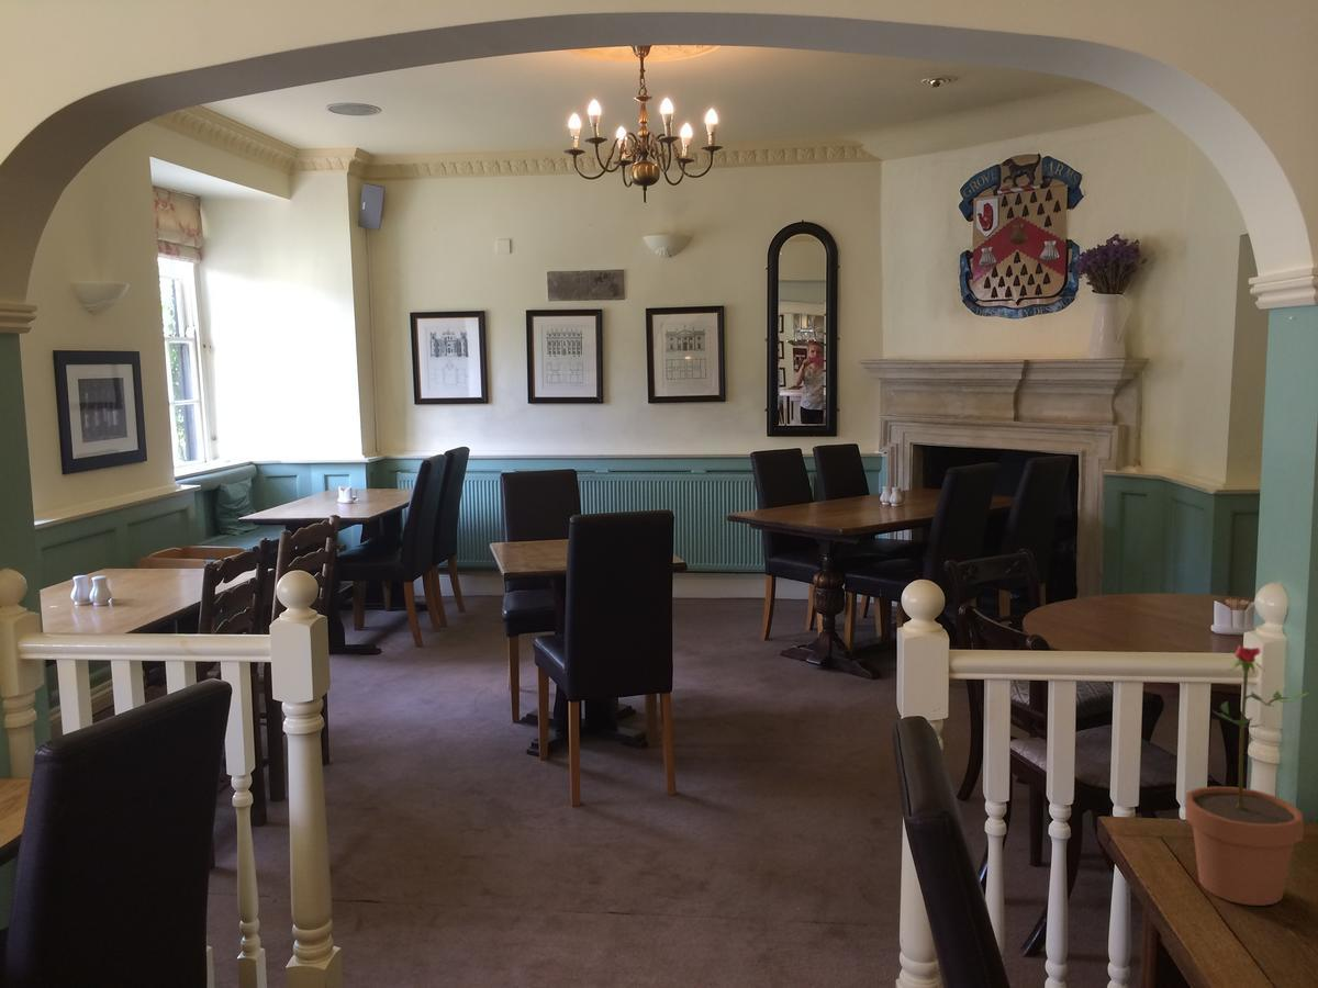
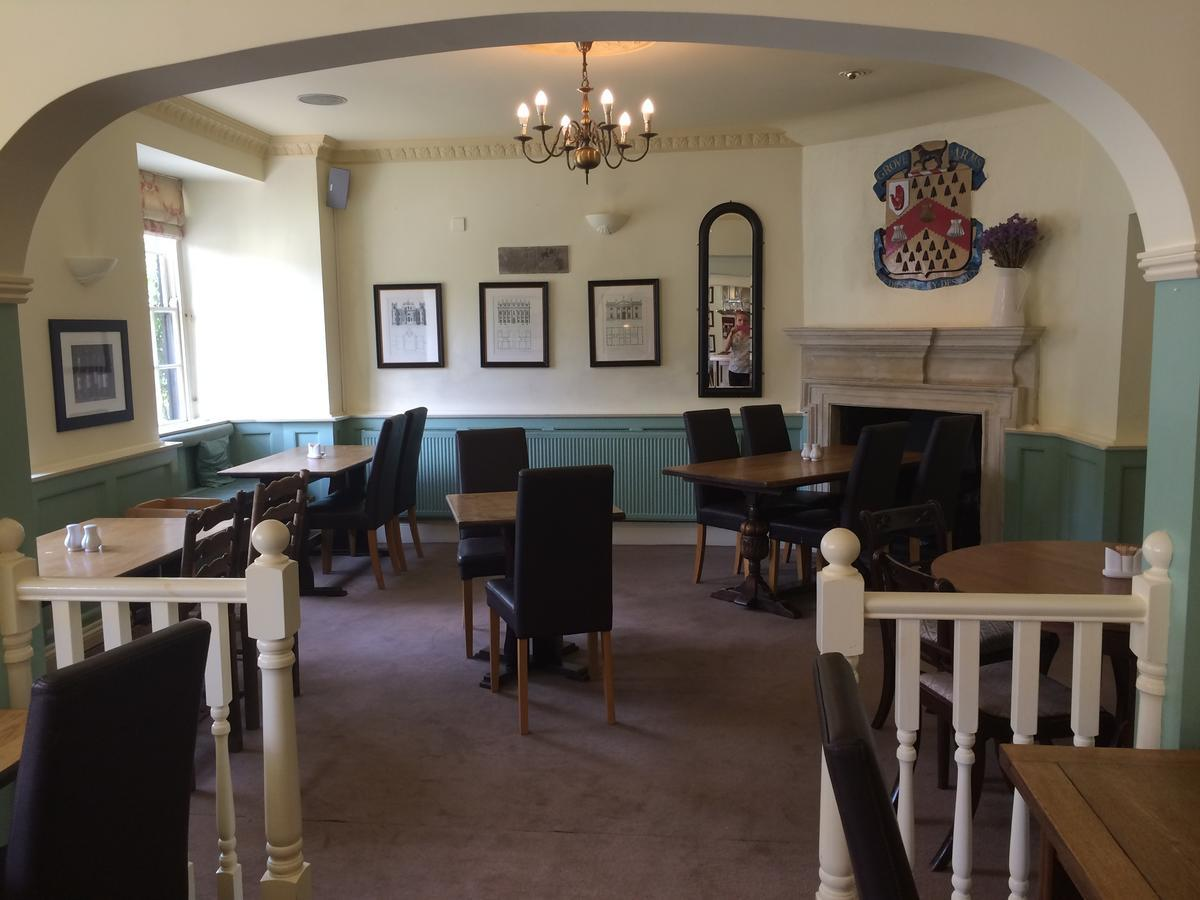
- potted flower [1184,644,1309,907]
